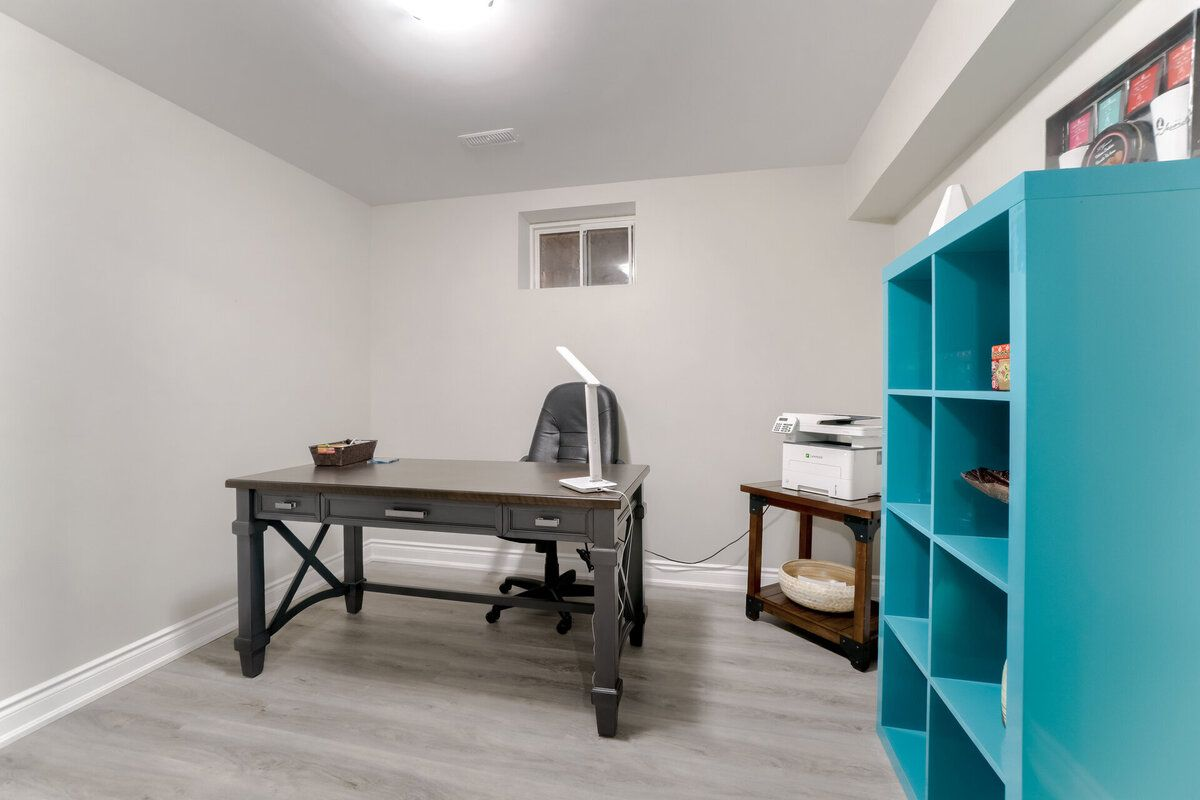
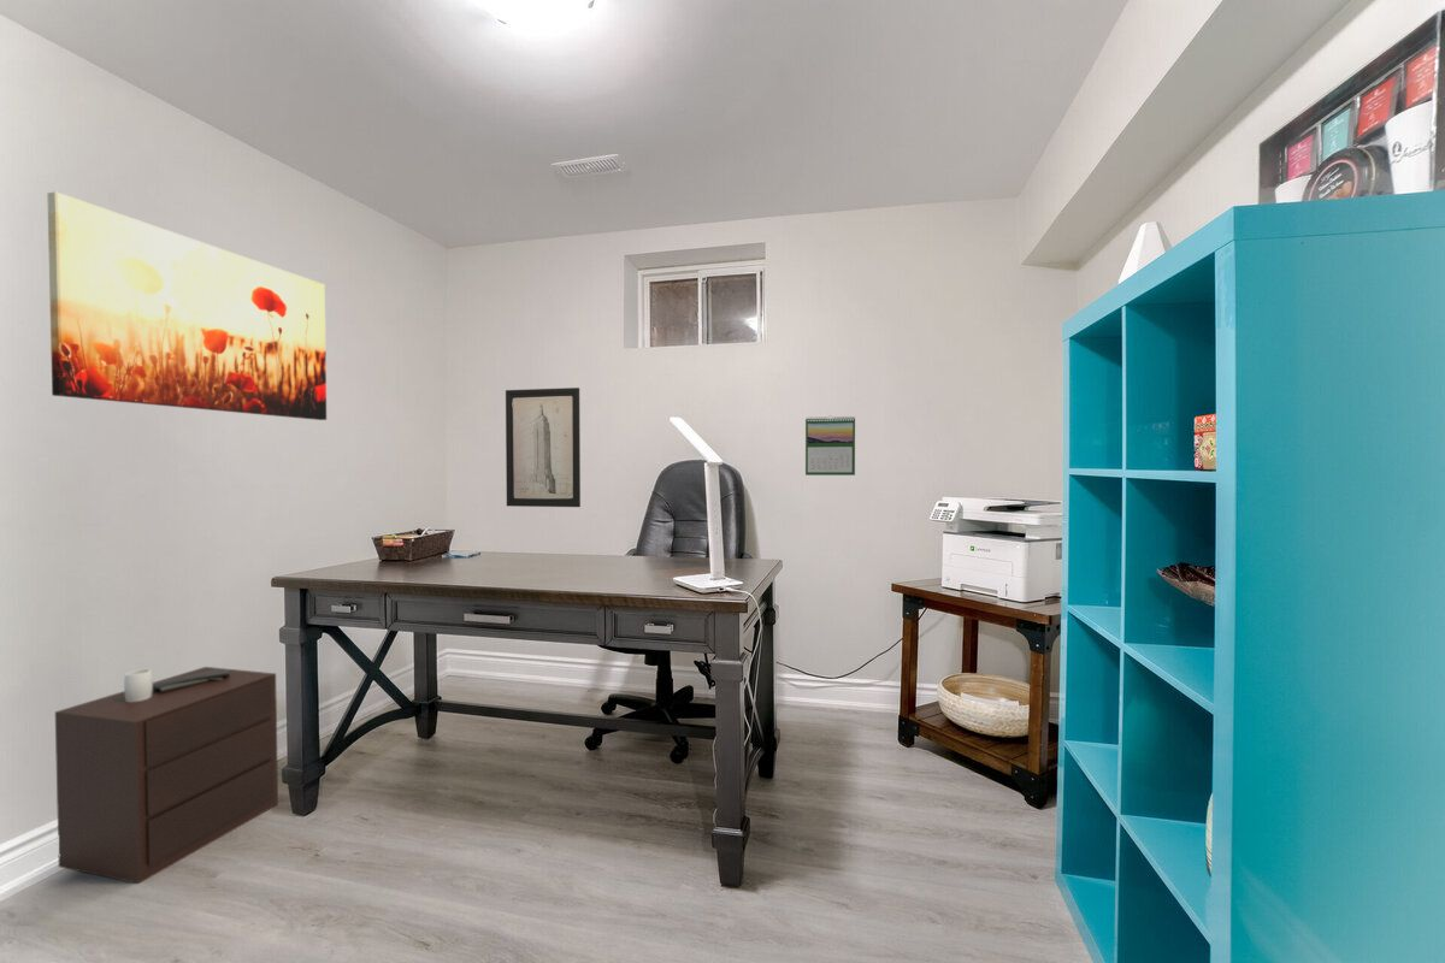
+ wall art [46,190,328,421]
+ wall art [505,386,582,508]
+ calendar [804,414,856,477]
+ nightstand [54,666,279,885]
